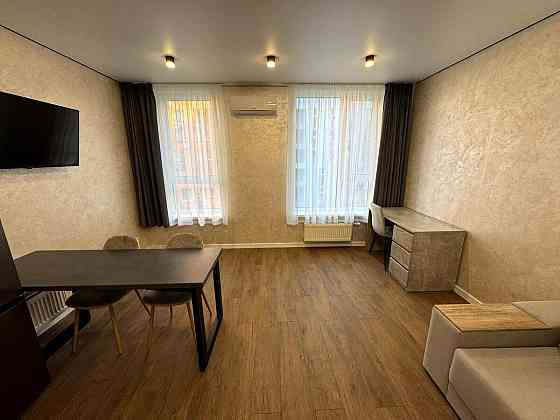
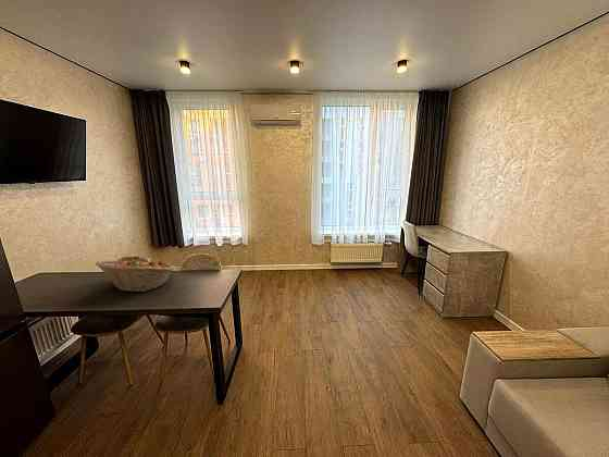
+ fruit basket [95,257,175,293]
